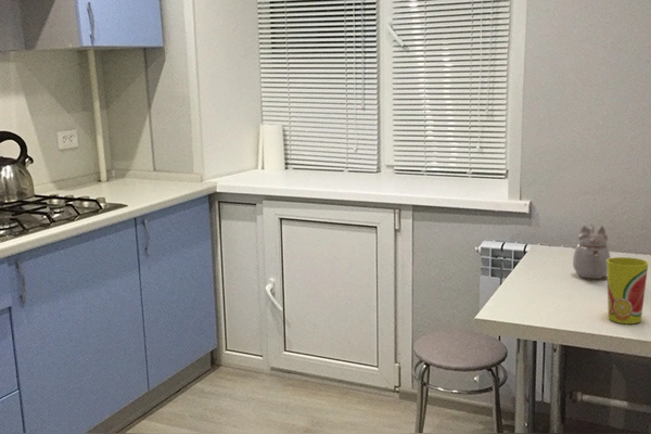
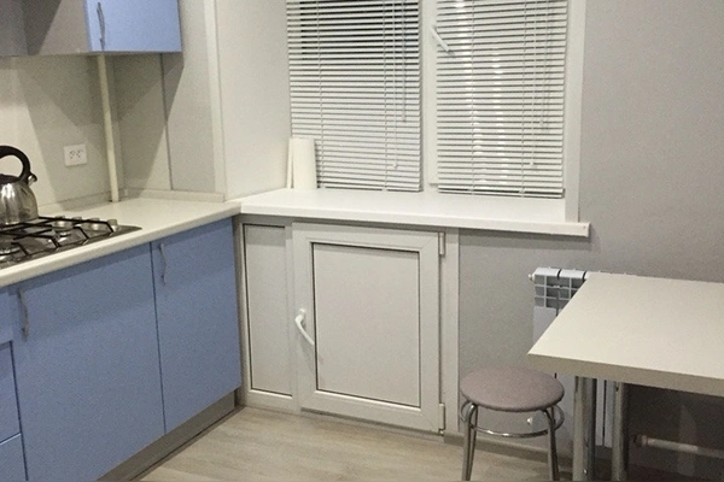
- teapot [572,224,612,280]
- cup [607,256,650,324]
